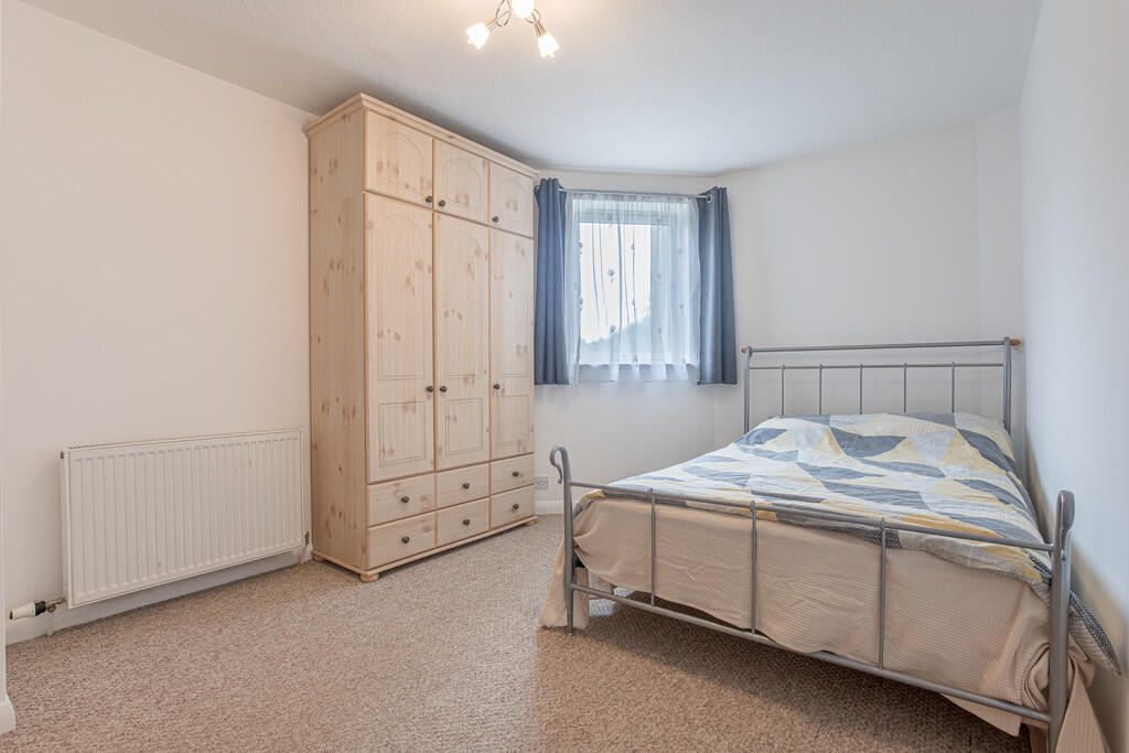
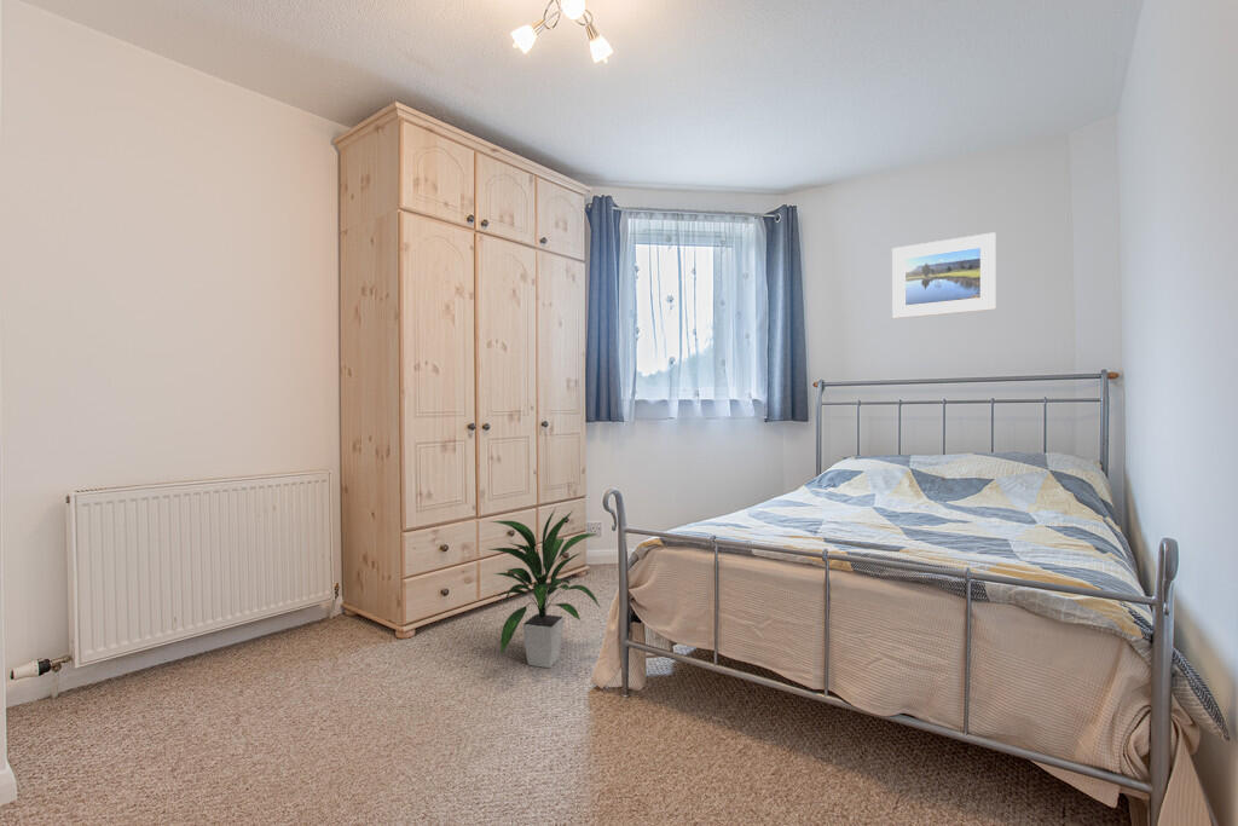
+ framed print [891,231,997,319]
+ indoor plant [488,508,602,669]
